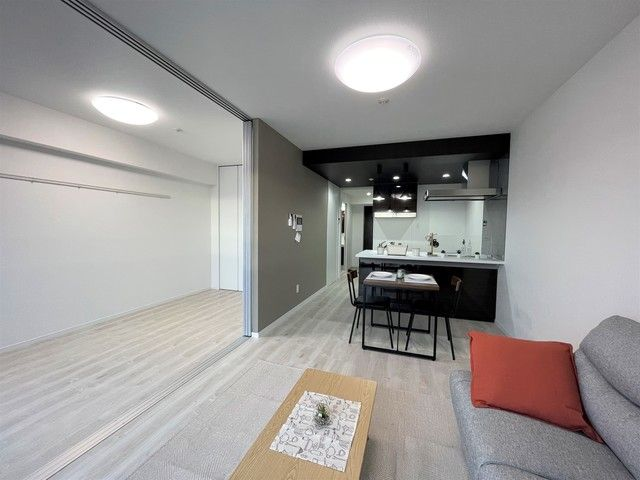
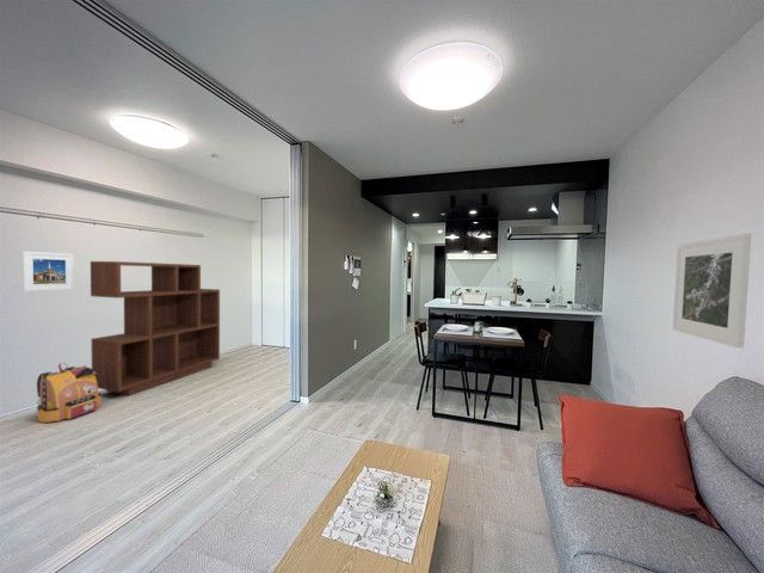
+ bookcase [90,260,221,396]
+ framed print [21,251,75,292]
+ backpack [36,362,103,424]
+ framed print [672,233,752,350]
